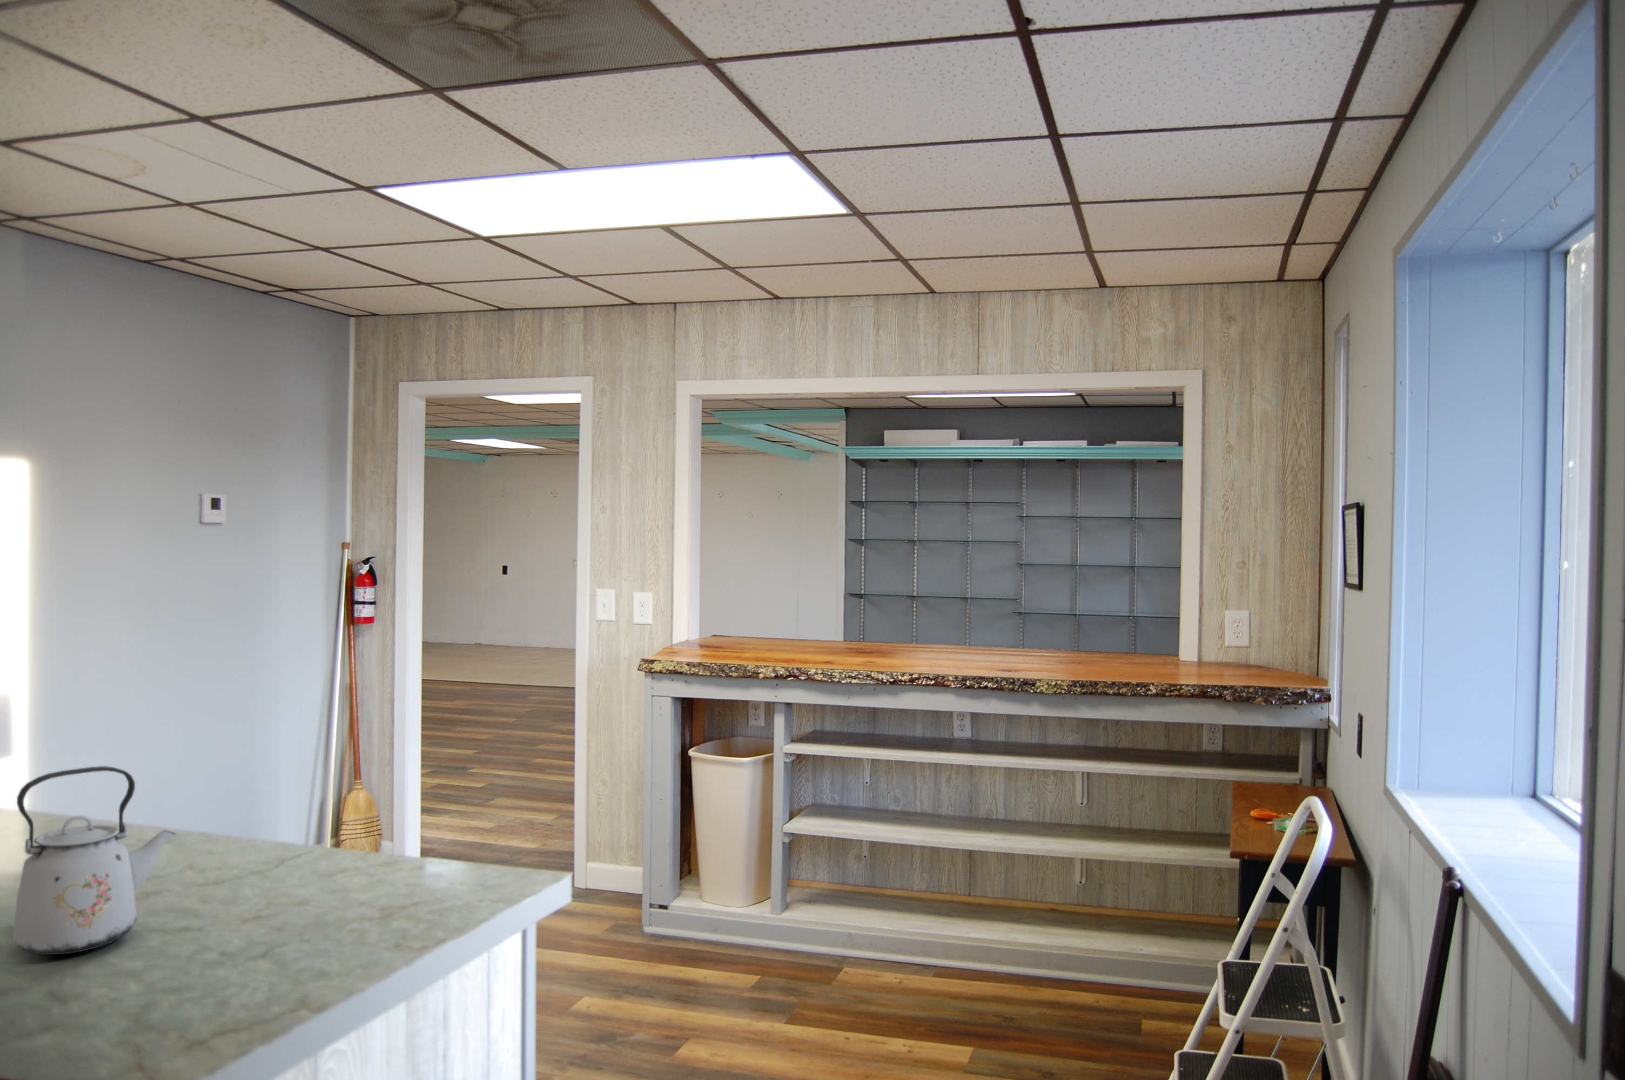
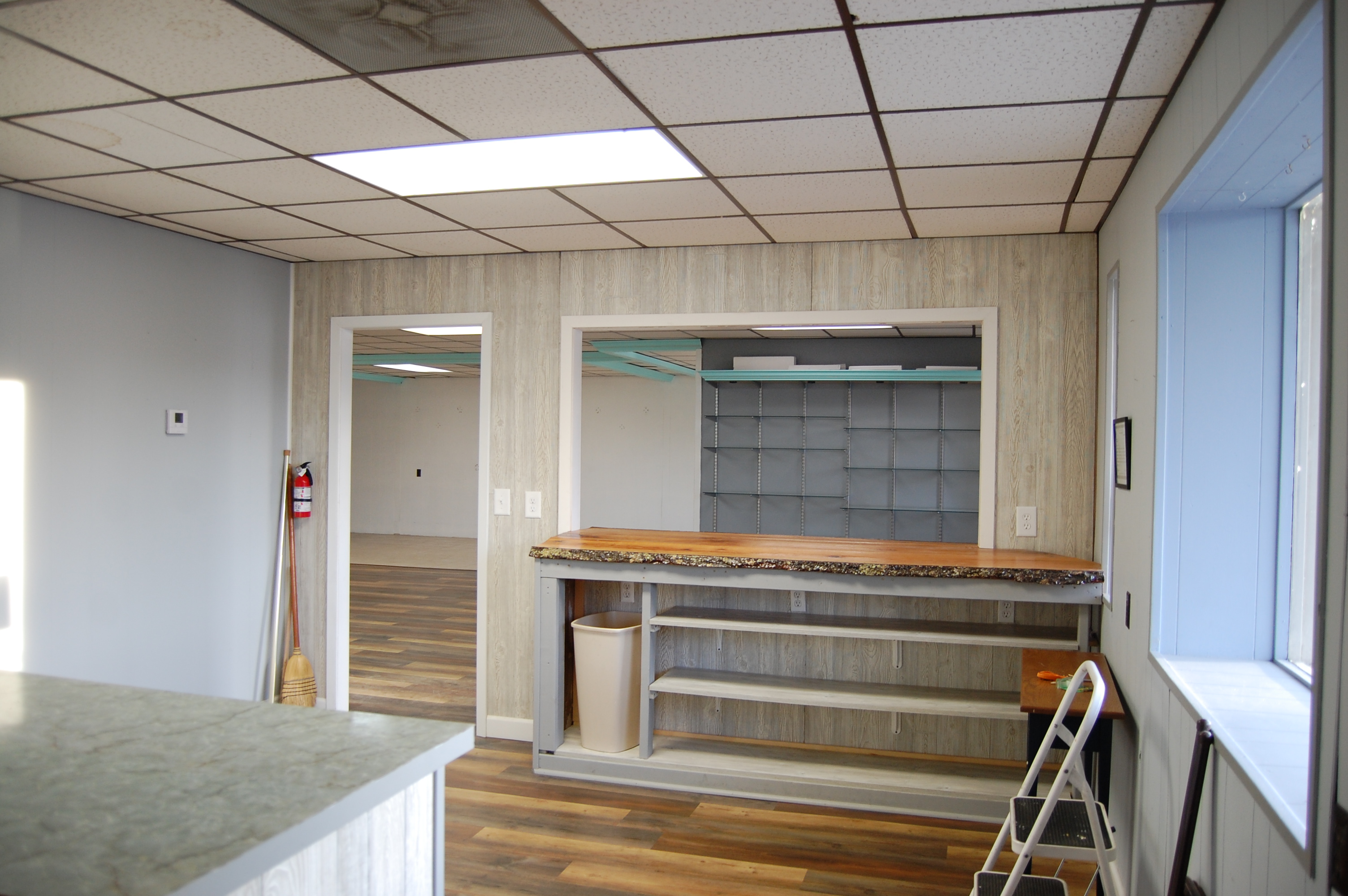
- kettle [12,765,177,956]
